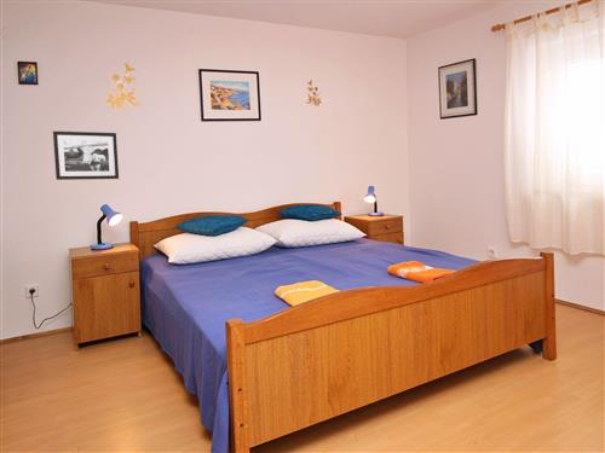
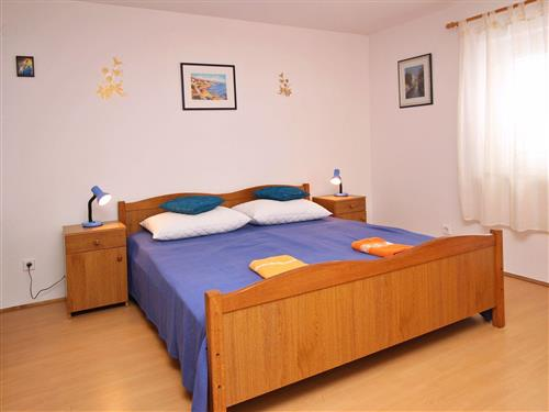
- picture frame [52,130,120,181]
